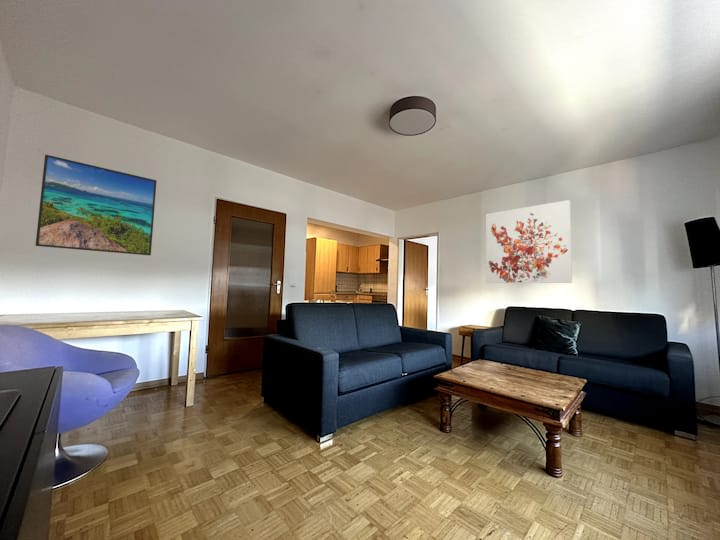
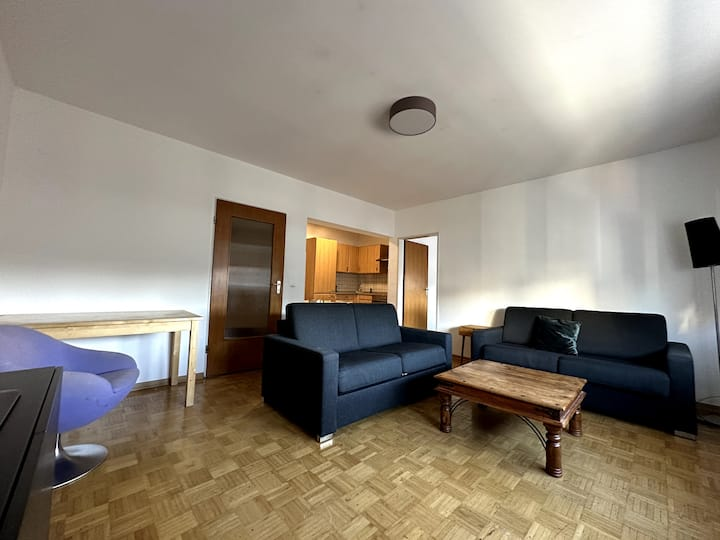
- wall art [485,199,573,284]
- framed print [35,154,157,256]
